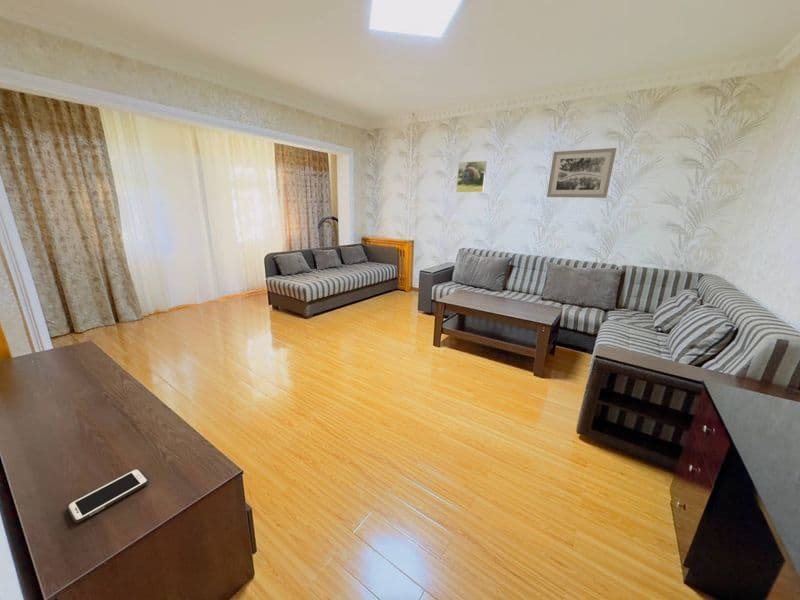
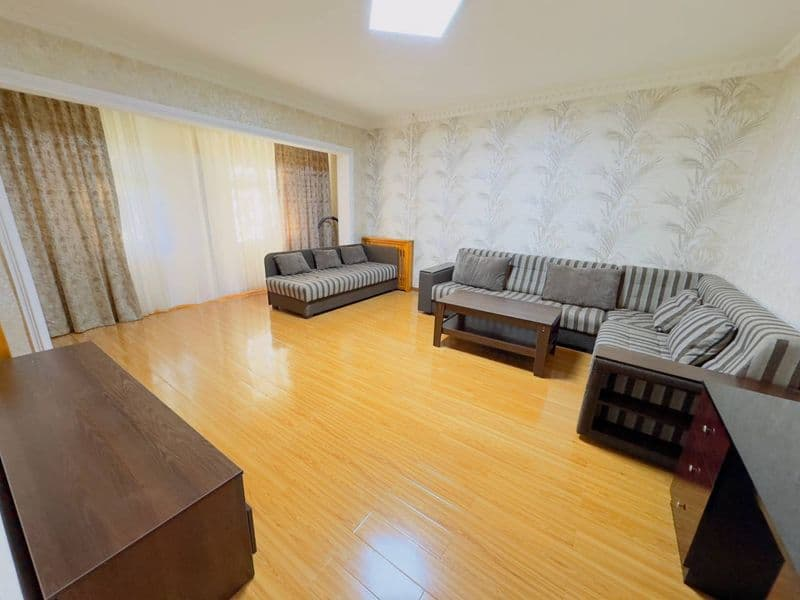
- wall art [546,147,618,199]
- cell phone [66,468,150,524]
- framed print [455,160,488,193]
